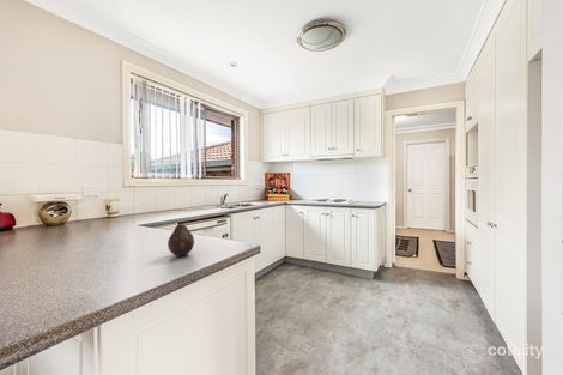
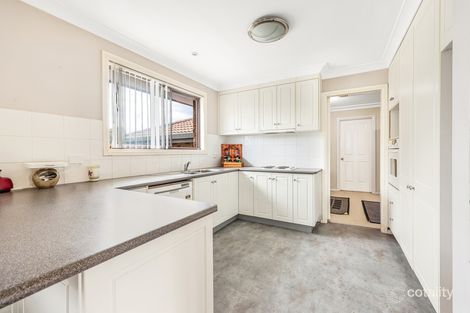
- fruit [167,222,195,258]
